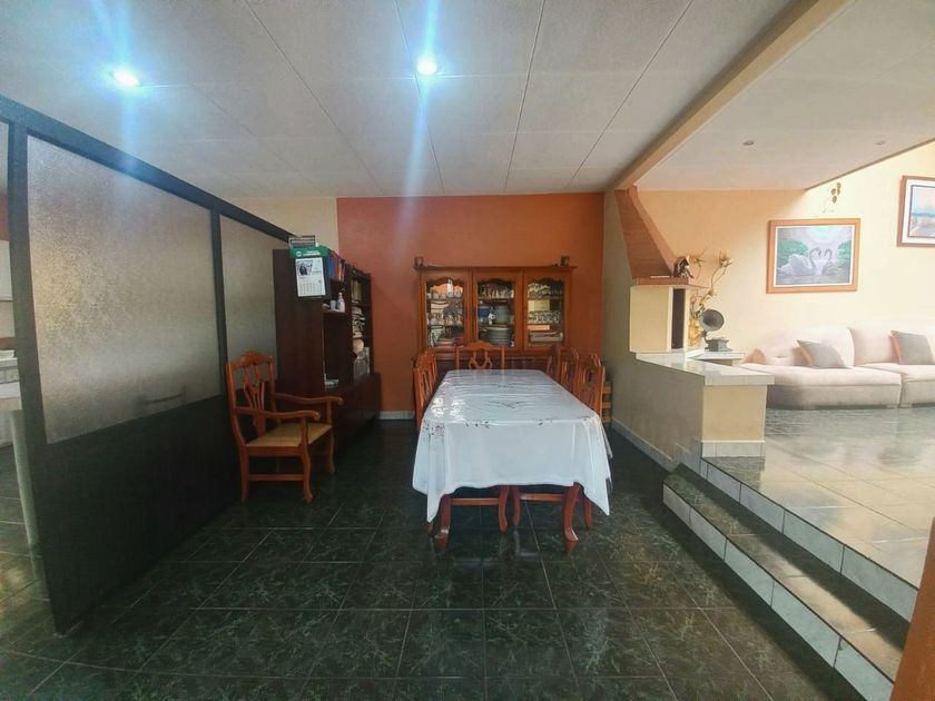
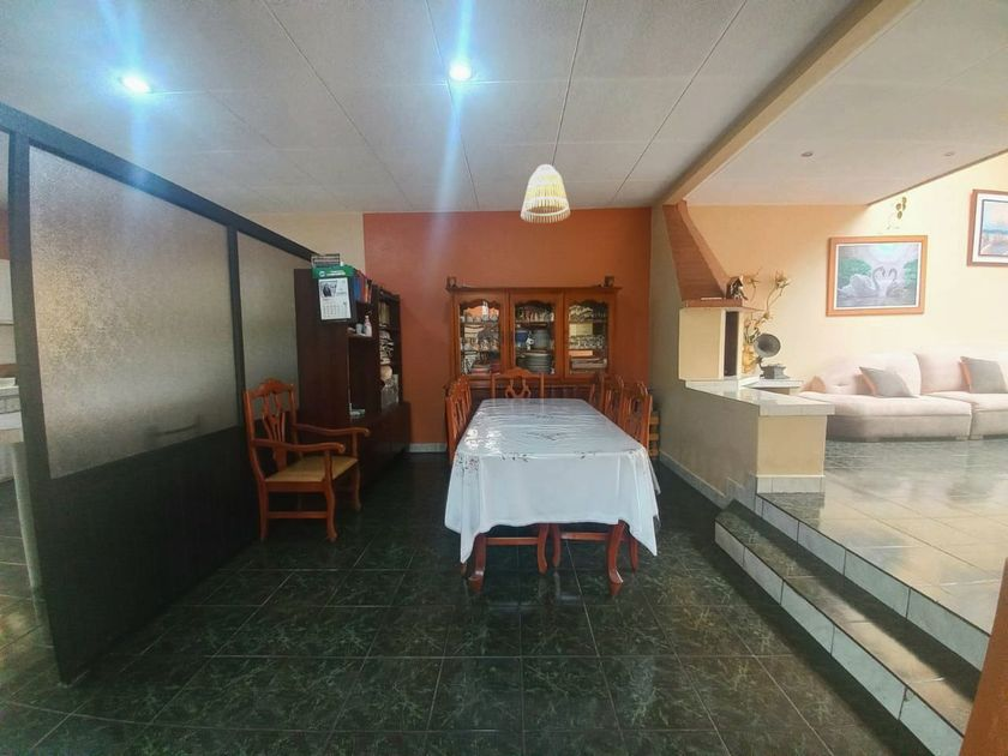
+ lamp shade [520,163,571,224]
